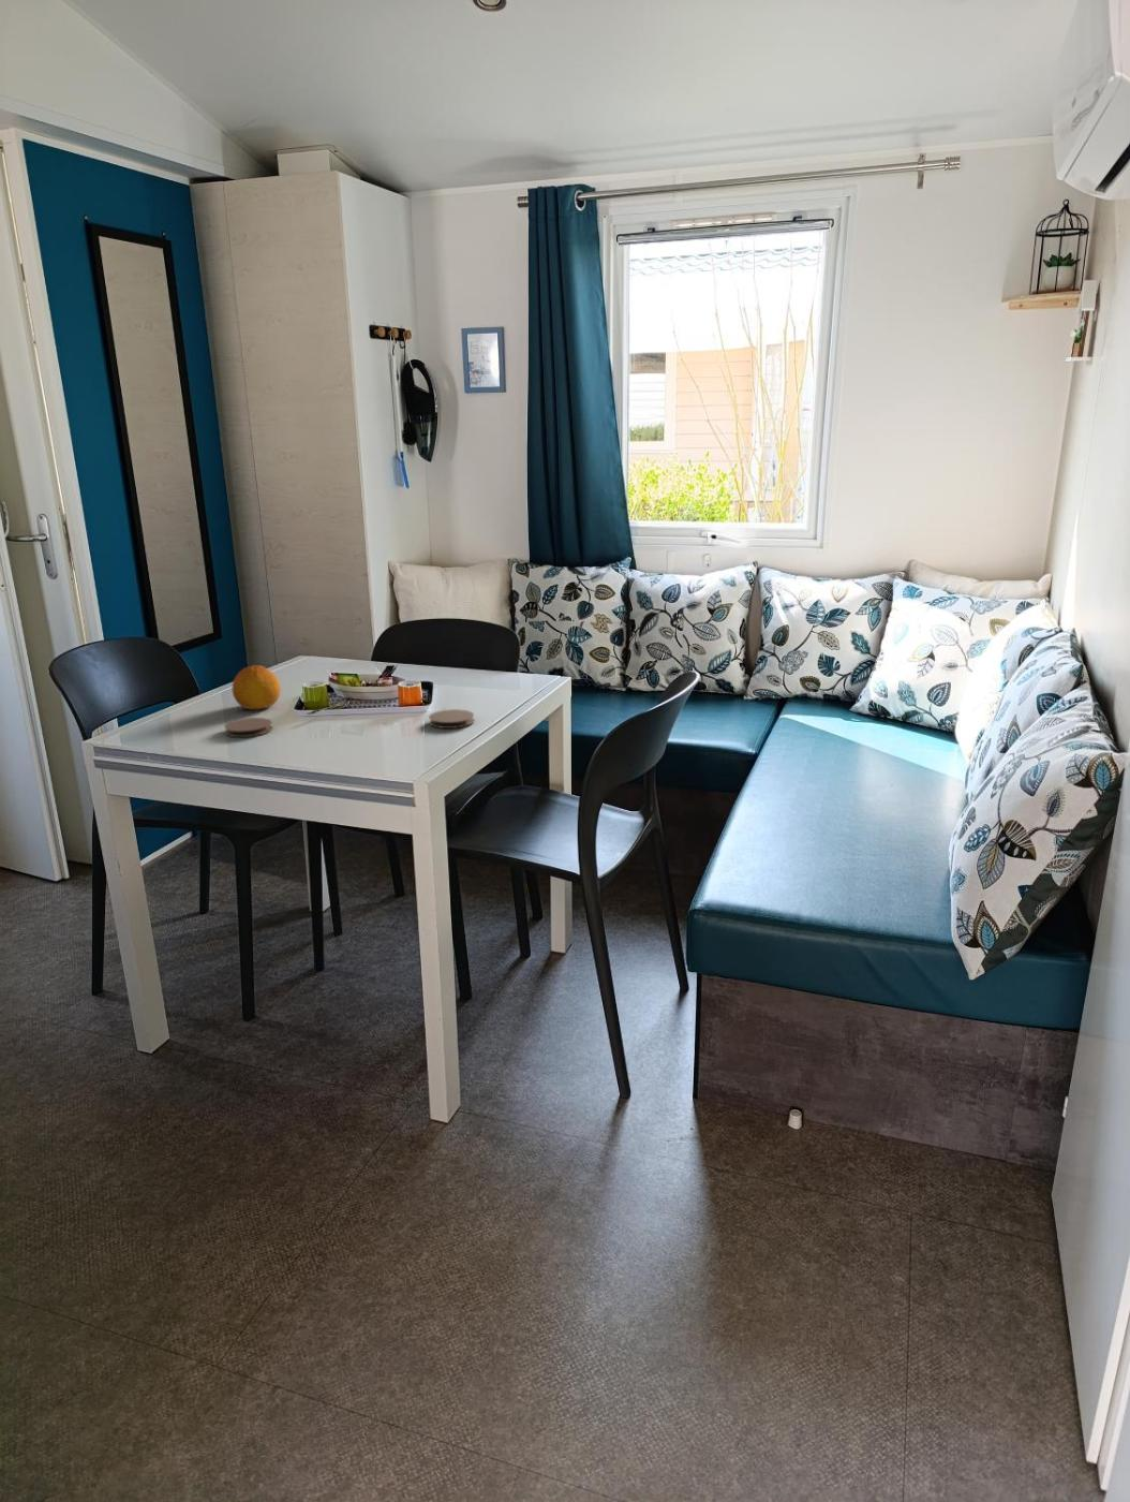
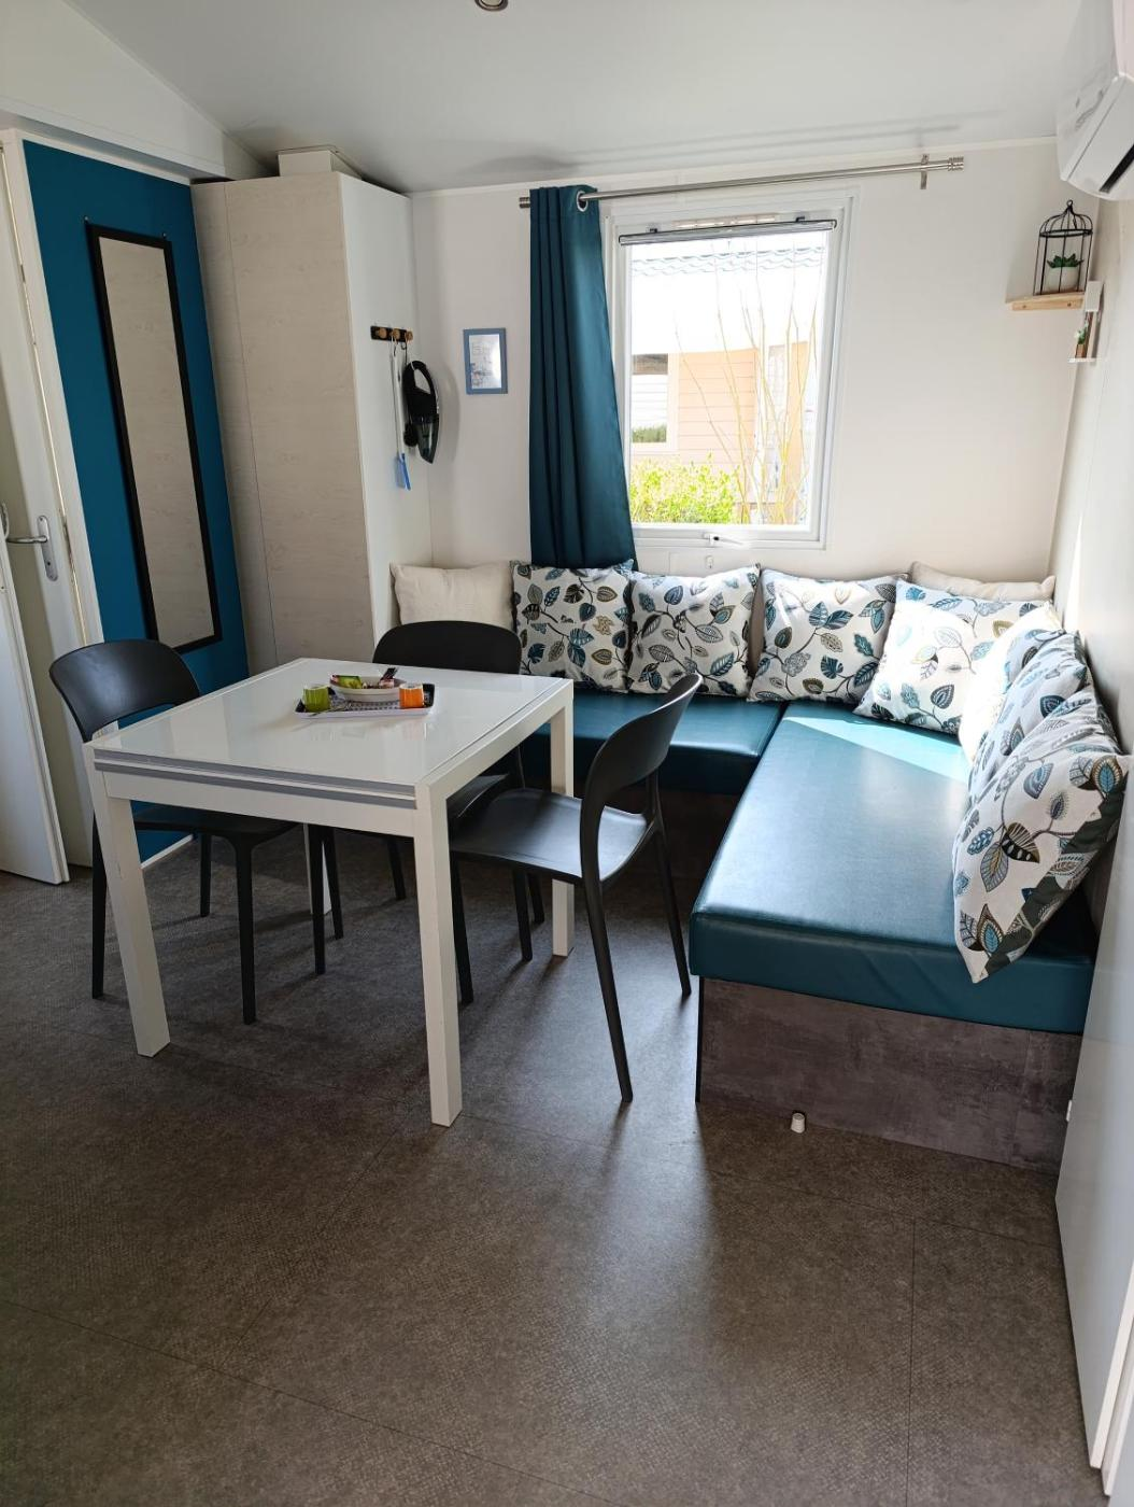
- coaster [427,708,475,729]
- fruit [231,664,282,710]
- coaster [223,717,273,739]
